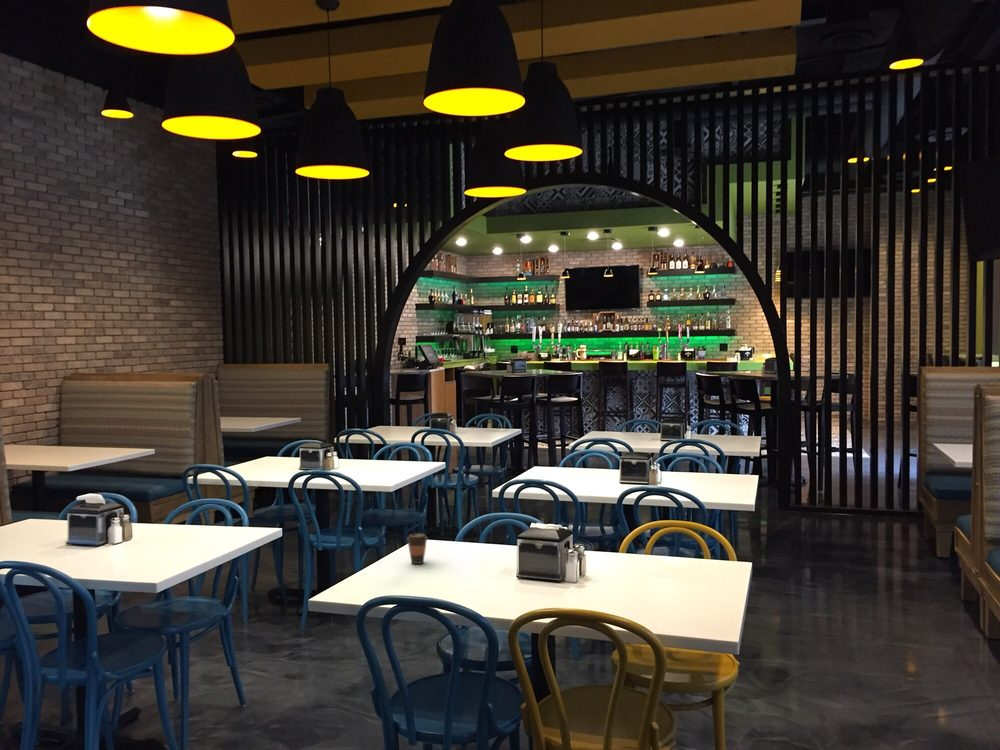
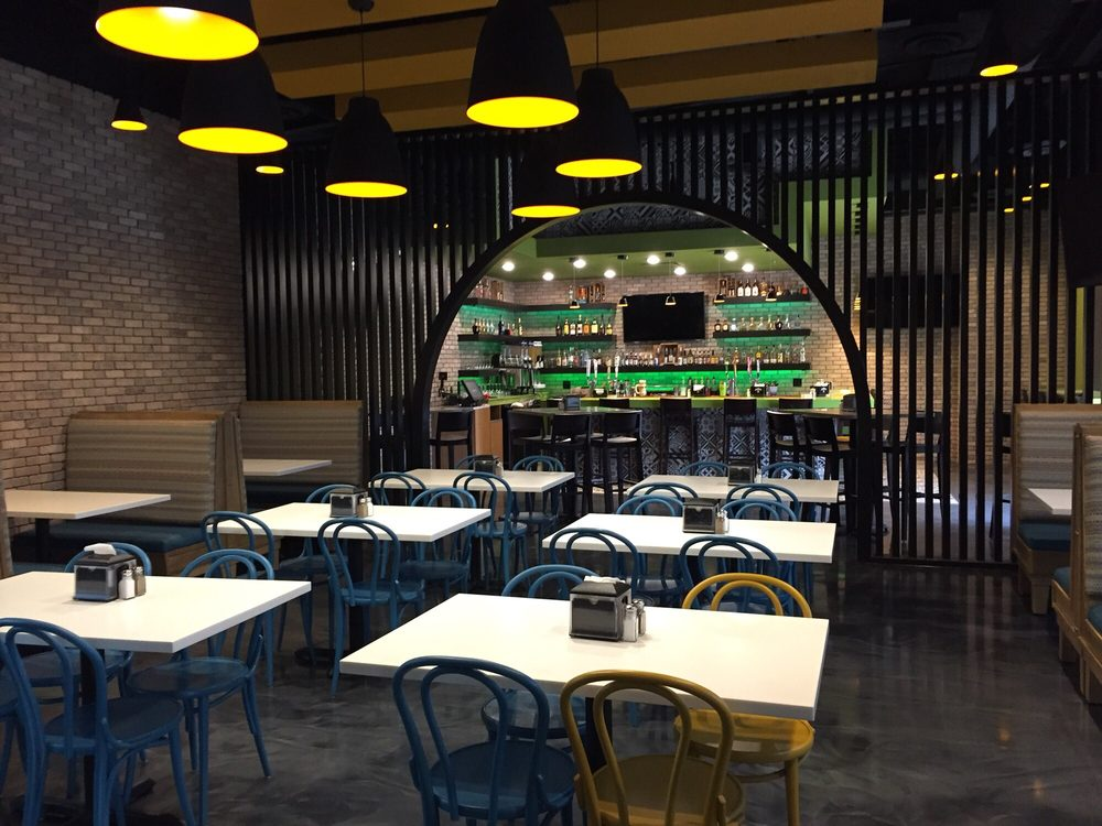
- coffee cup [406,533,429,565]
